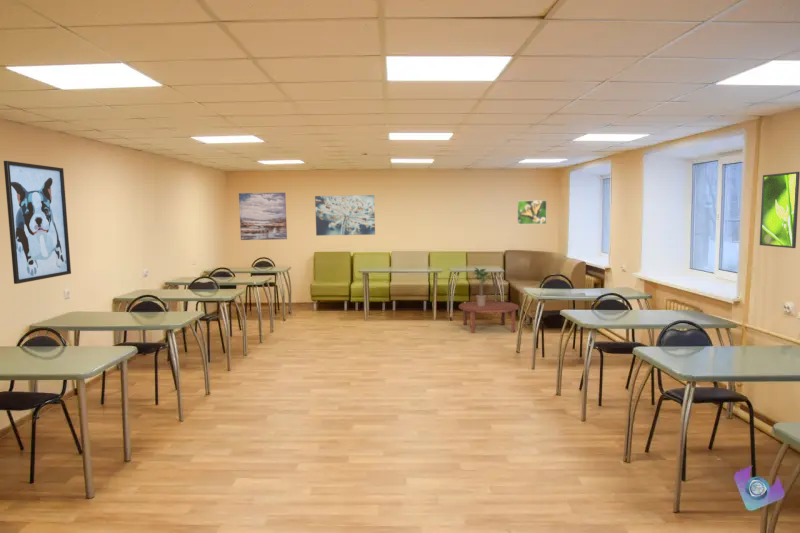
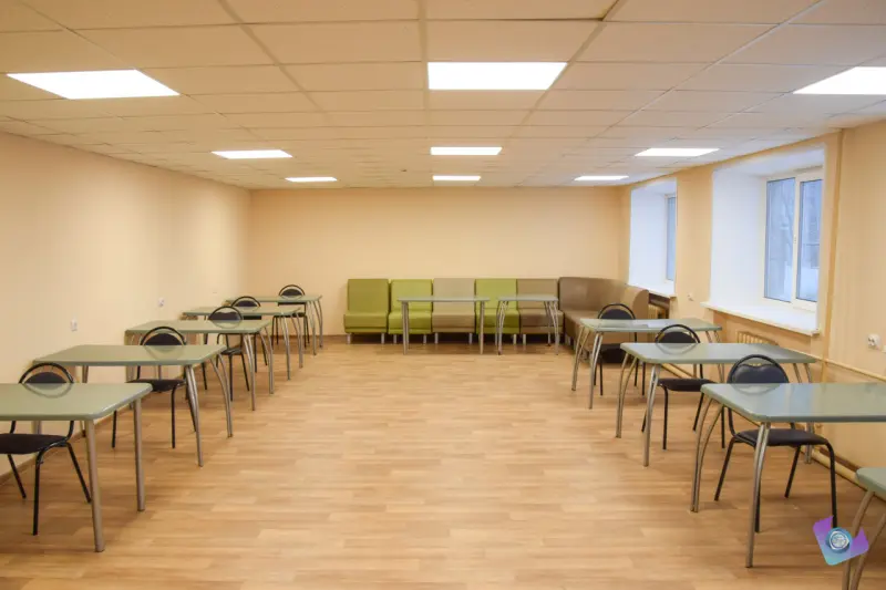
- wall art [238,192,288,241]
- wall art [3,160,72,285]
- wall art [314,194,376,237]
- coffee table [458,300,520,334]
- potted plant [472,266,493,306]
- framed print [759,171,800,249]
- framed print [516,199,548,225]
